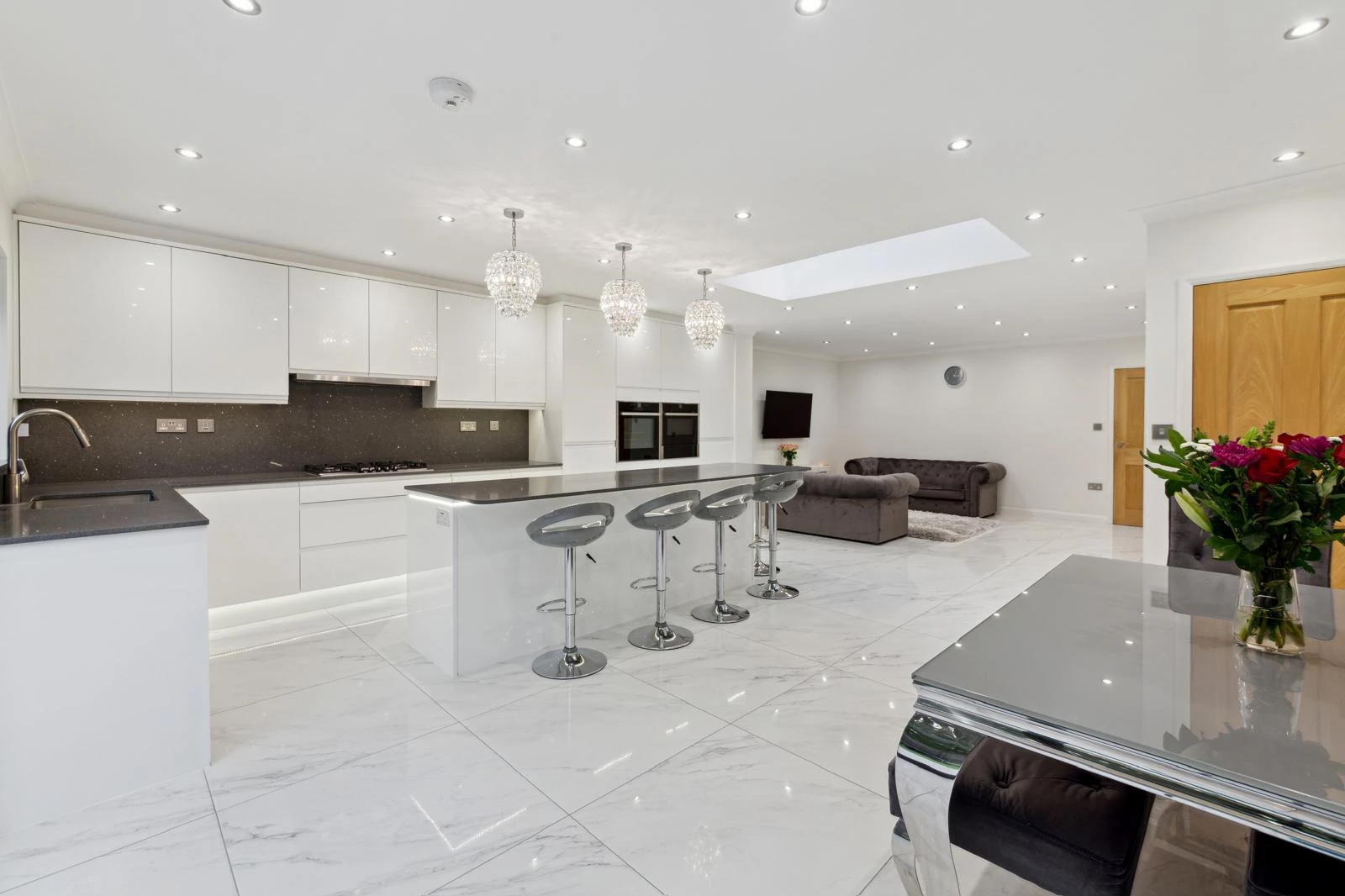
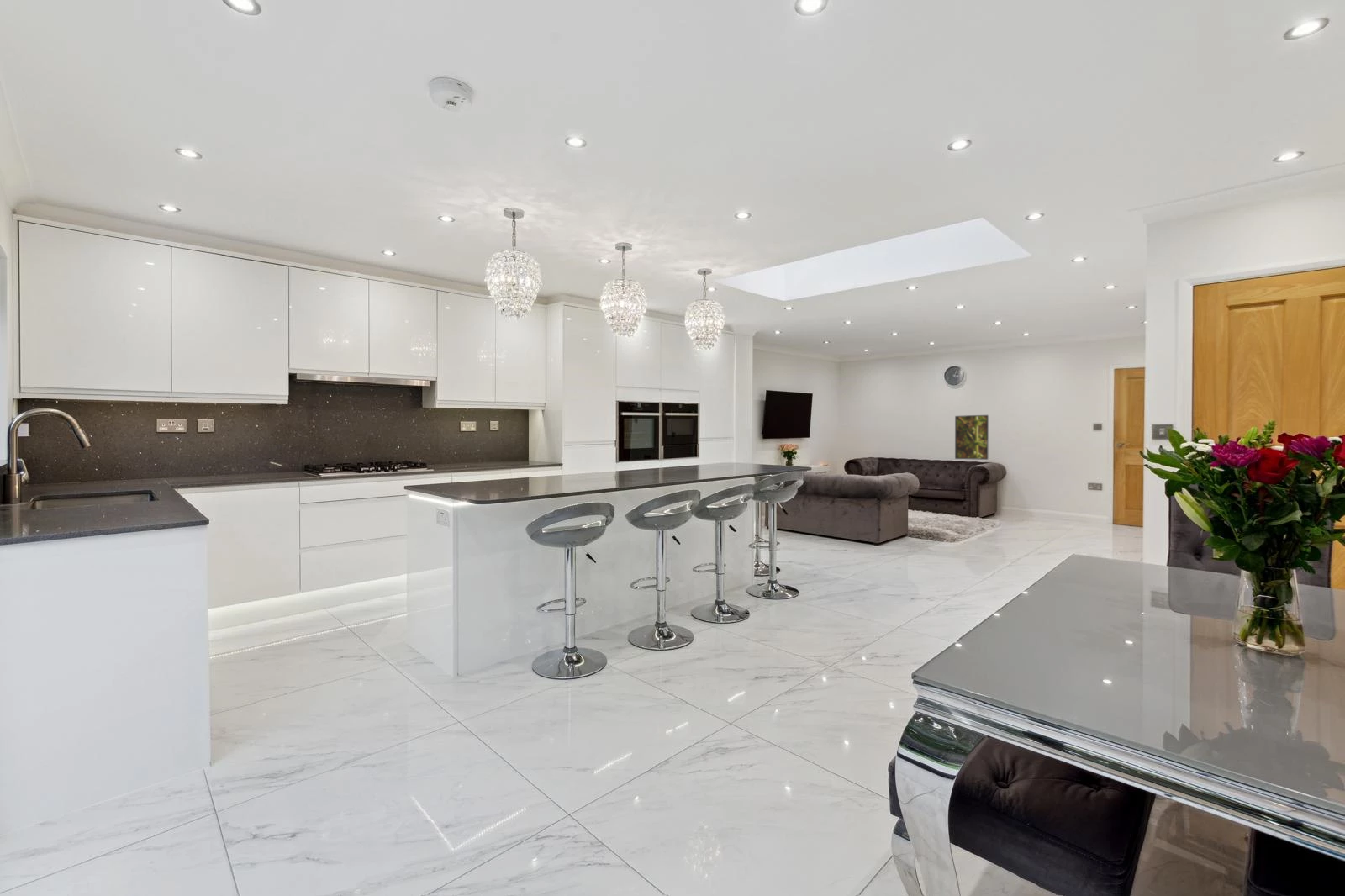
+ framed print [954,414,989,461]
